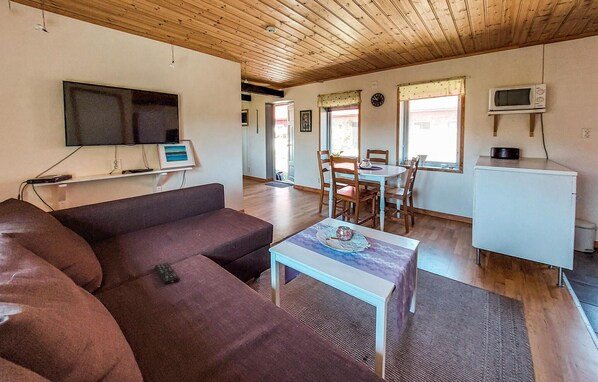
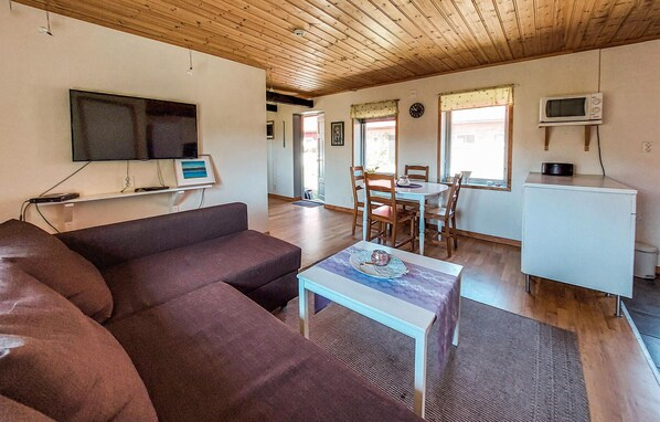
- remote control [154,262,181,285]
